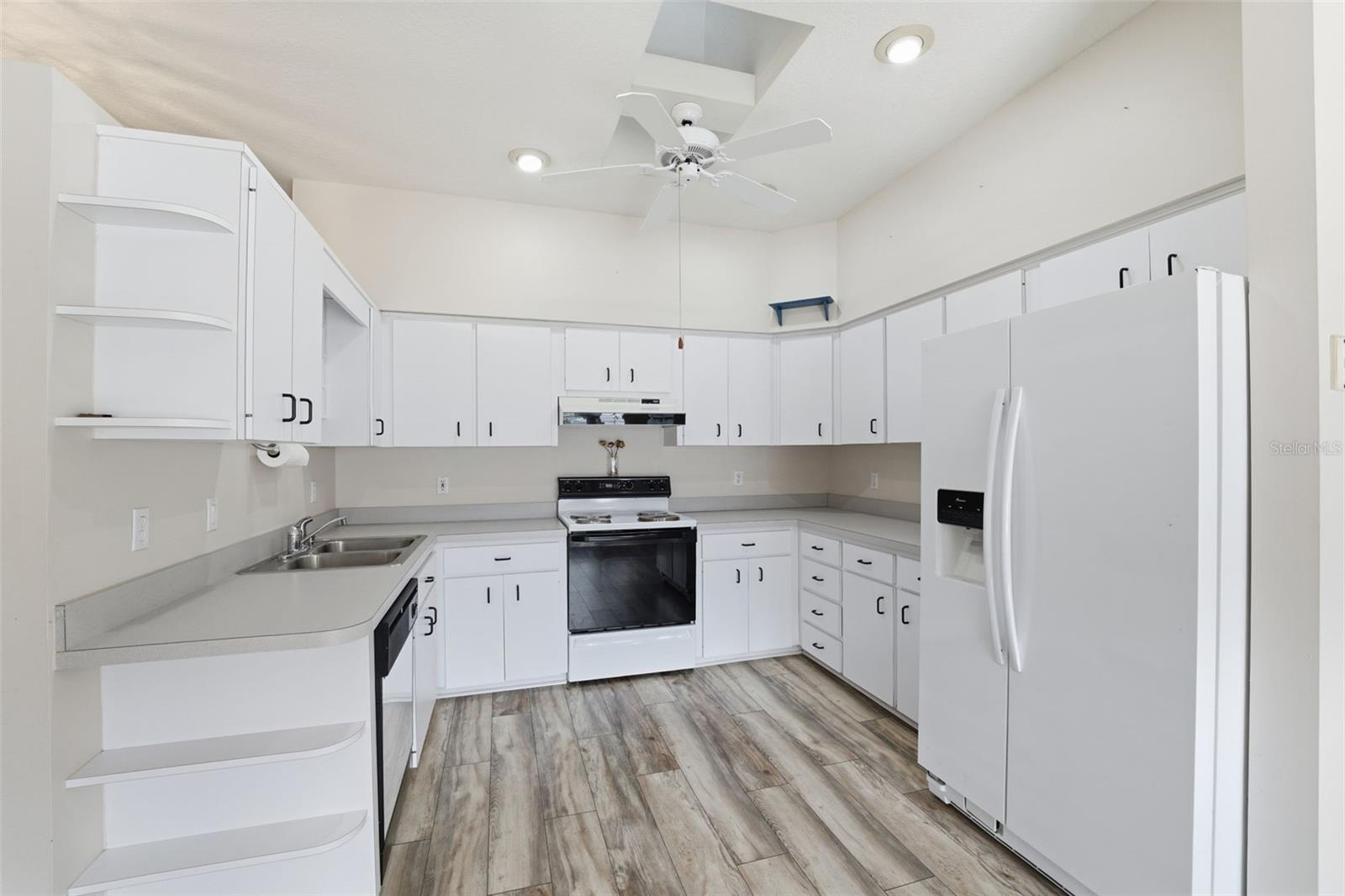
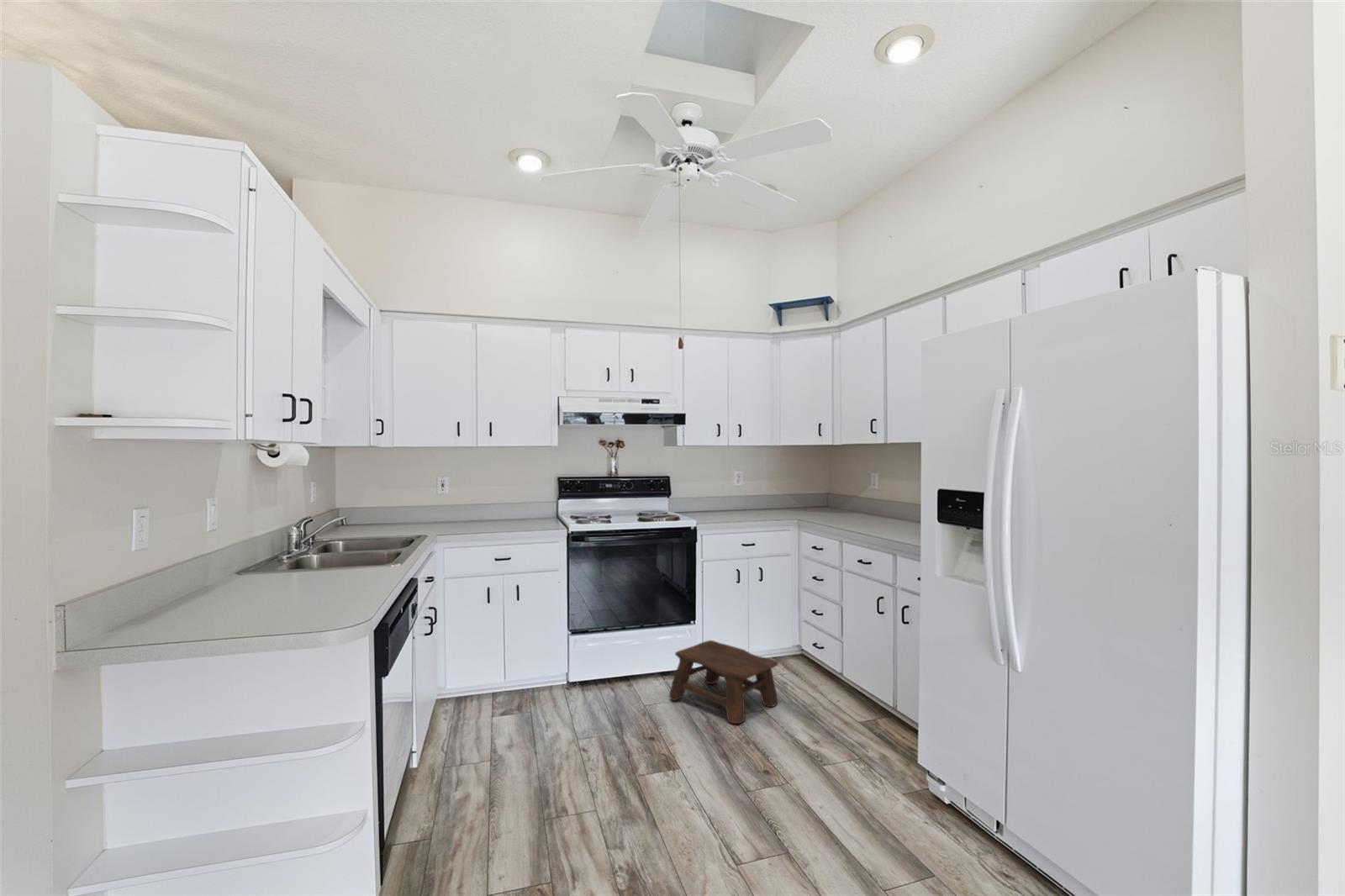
+ stool [668,640,779,725]
